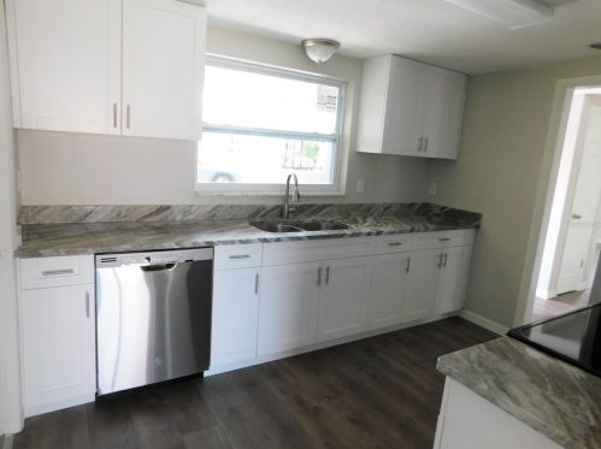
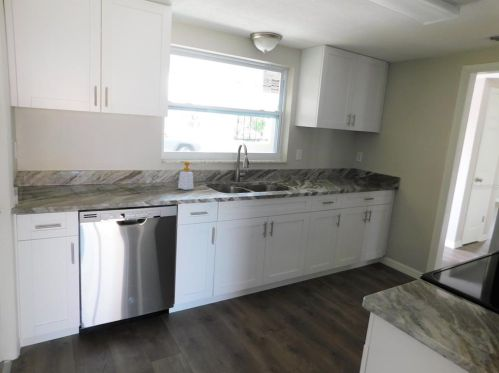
+ soap bottle [177,161,195,191]
